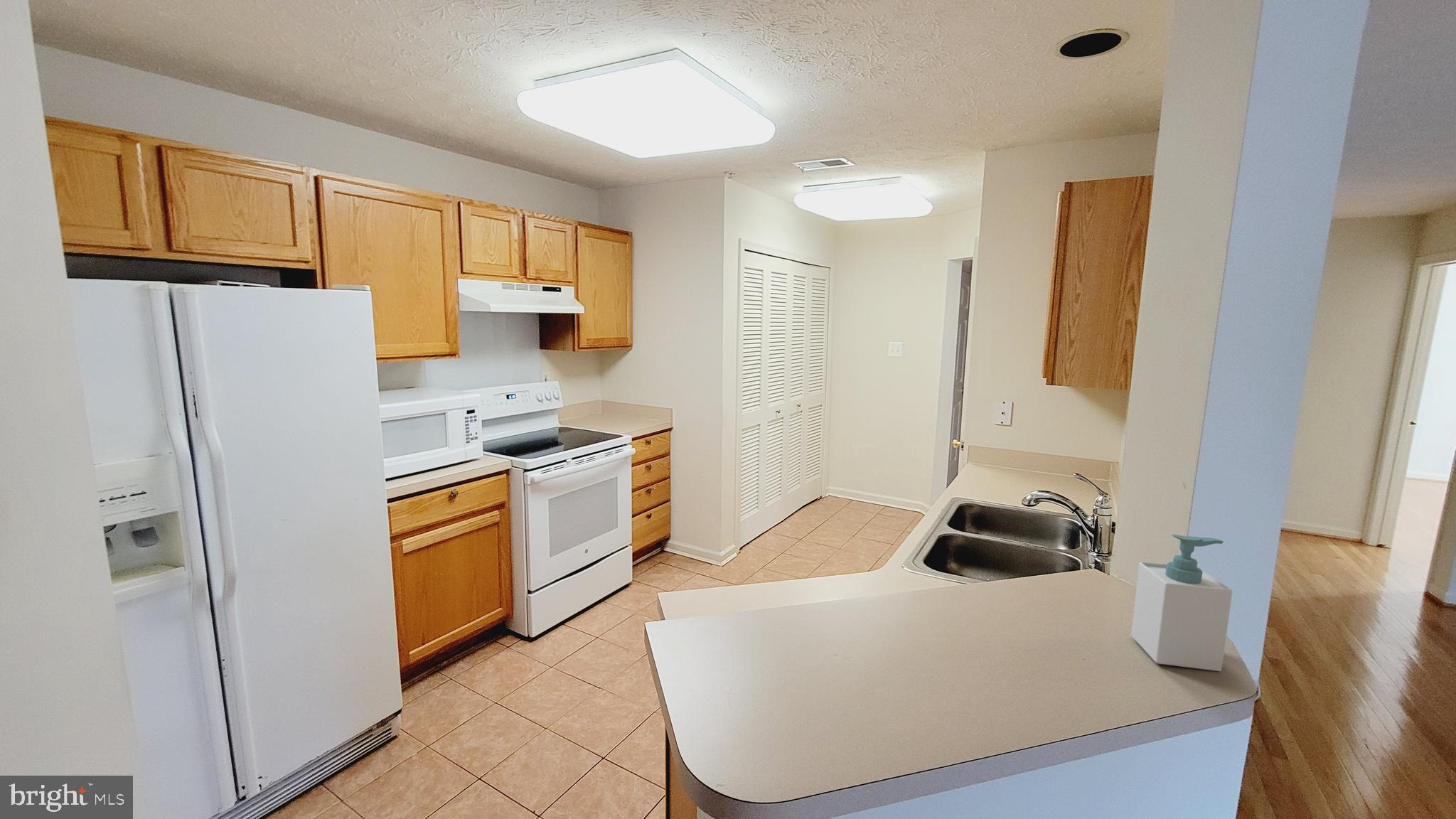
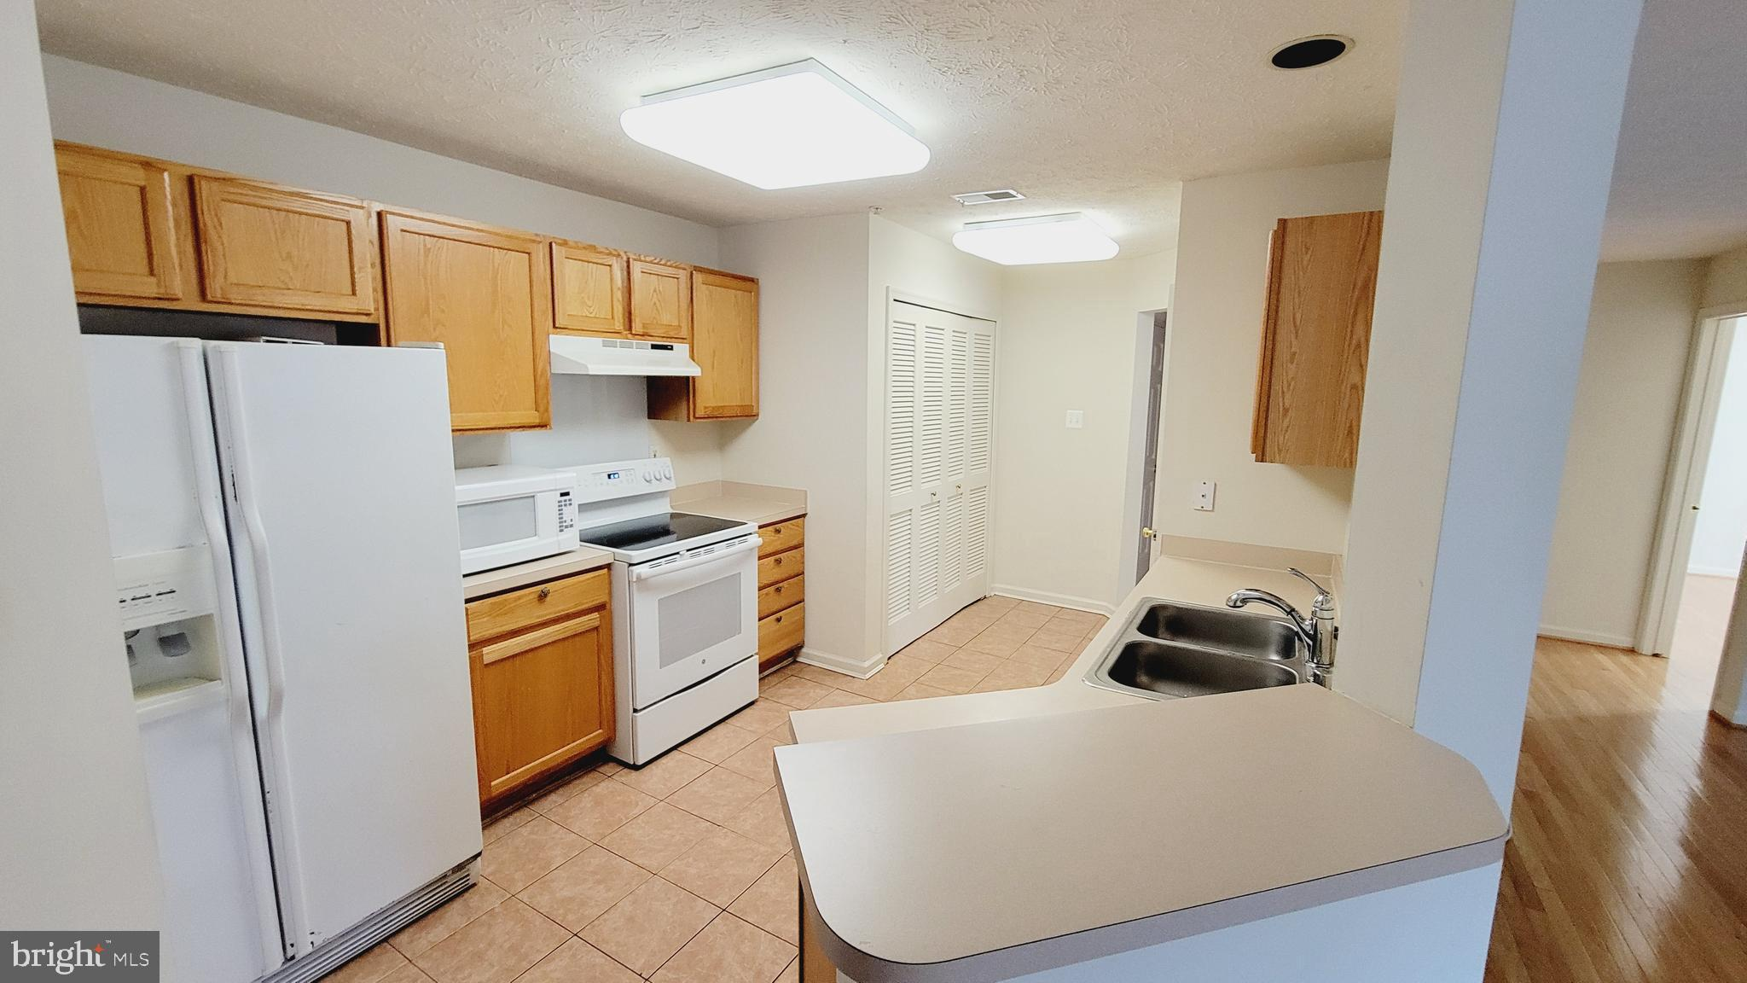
- soap bottle [1130,534,1233,672]
